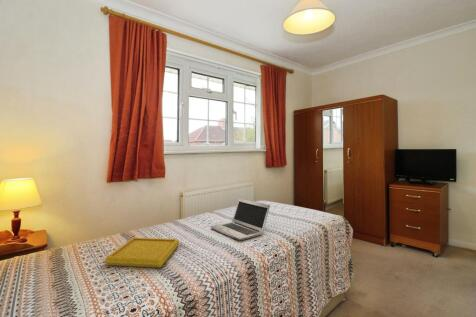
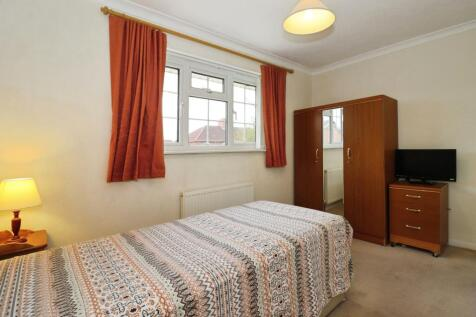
- serving tray [104,237,180,269]
- laptop [210,198,271,242]
